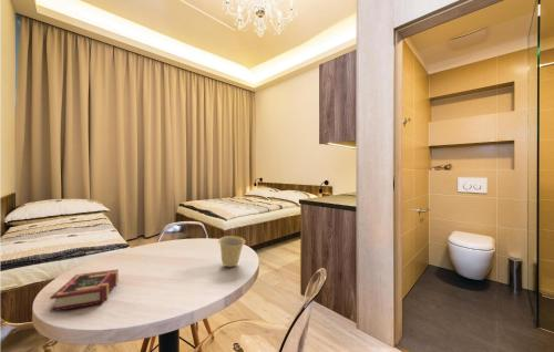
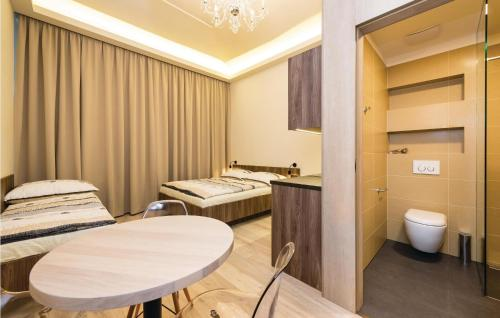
- cup [217,235,246,268]
- book [49,268,120,313]
